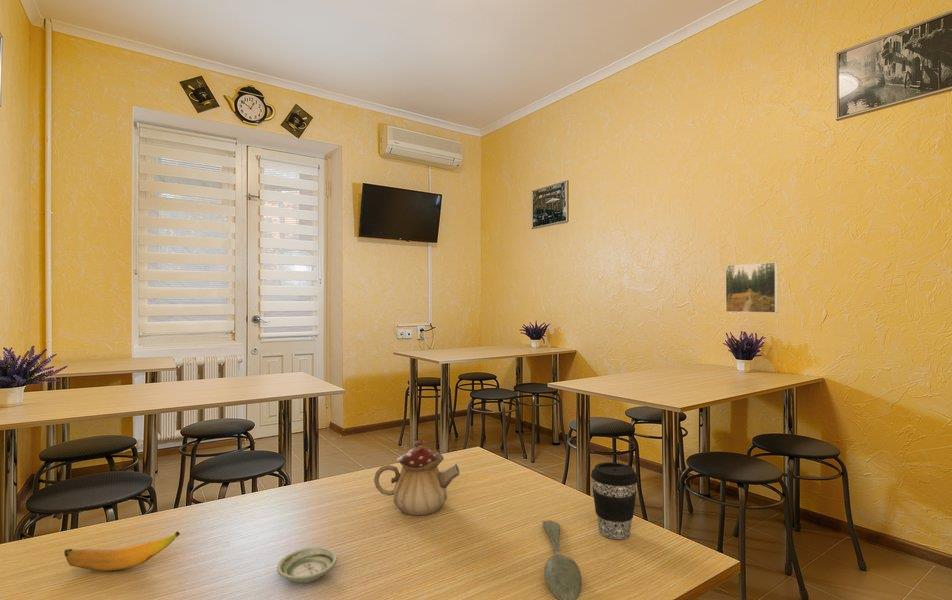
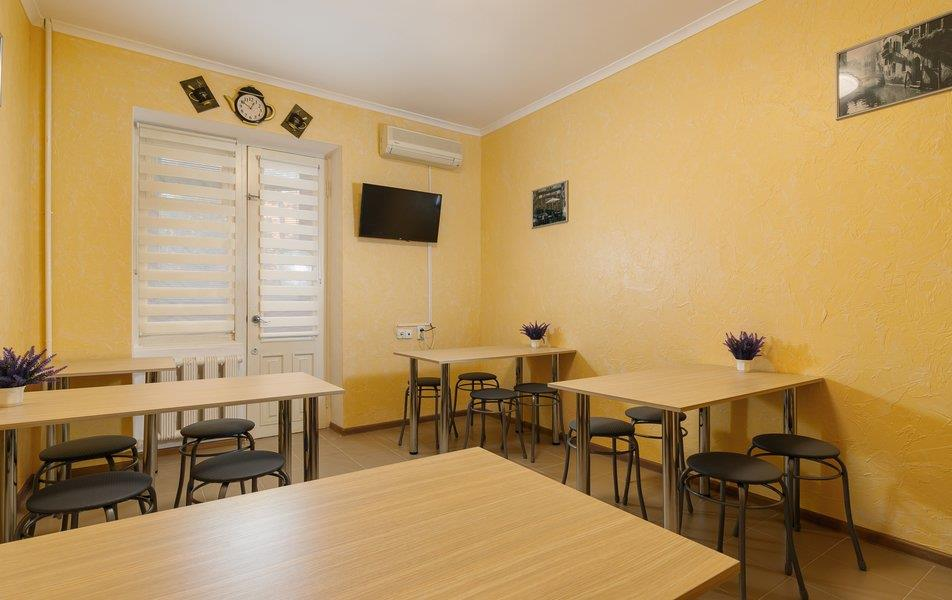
- banana [63,530,181,572]
- coffee cup [590,461,639,540]
- saucer [276,546,338,584]
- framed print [724,261,779,314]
- spoon [542,519,583,600]
- teapot [373,439,461,516]
